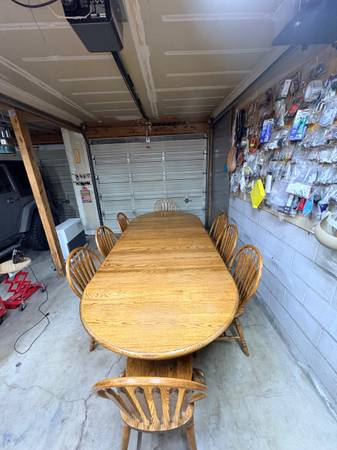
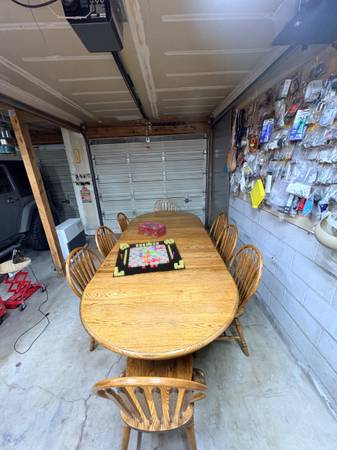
+ tissue box [137,221,167,238]
+ gameboard [112,238,187,278]
